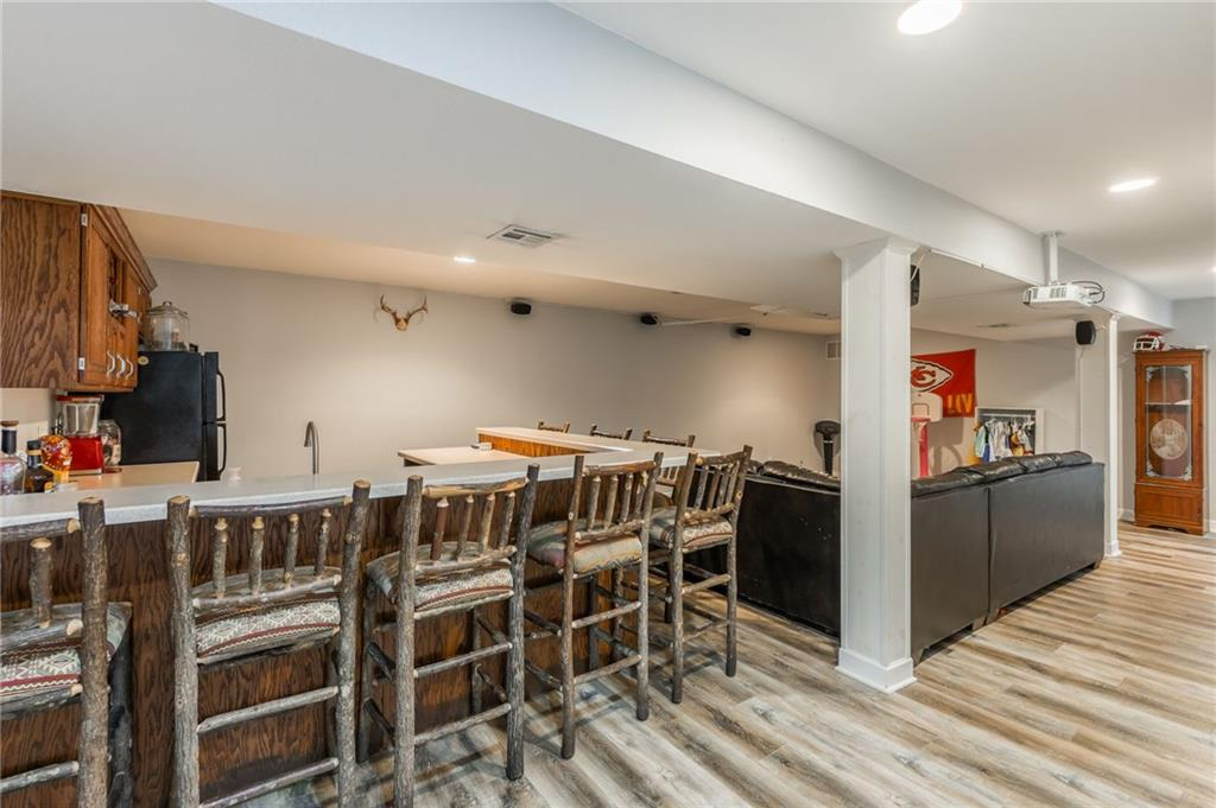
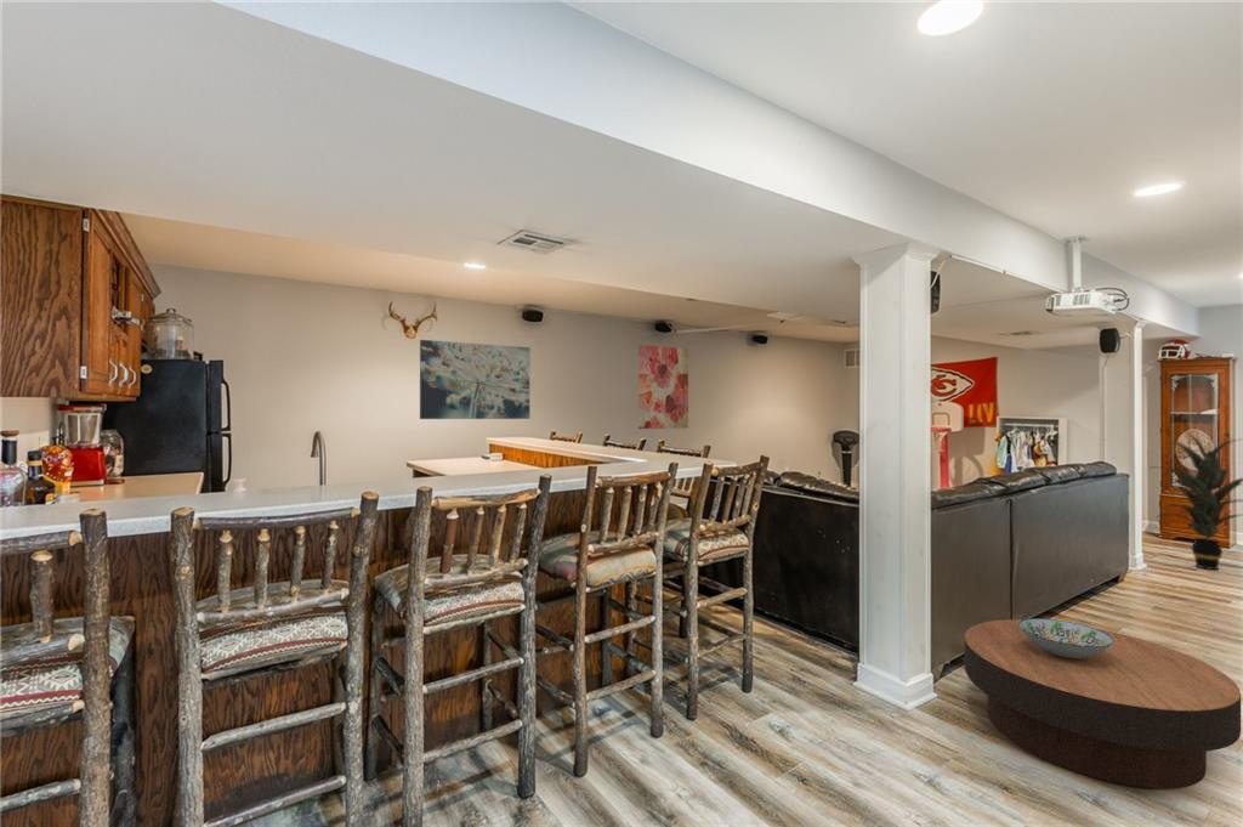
+ wall art [637,344,689,430]
+ decorative bowl [1018,617,1113,659]
+ wall art [419,339,532,420]
+ indoor plant [1147,430,1243,571]
+ coffee table [964,618,1242,791]
